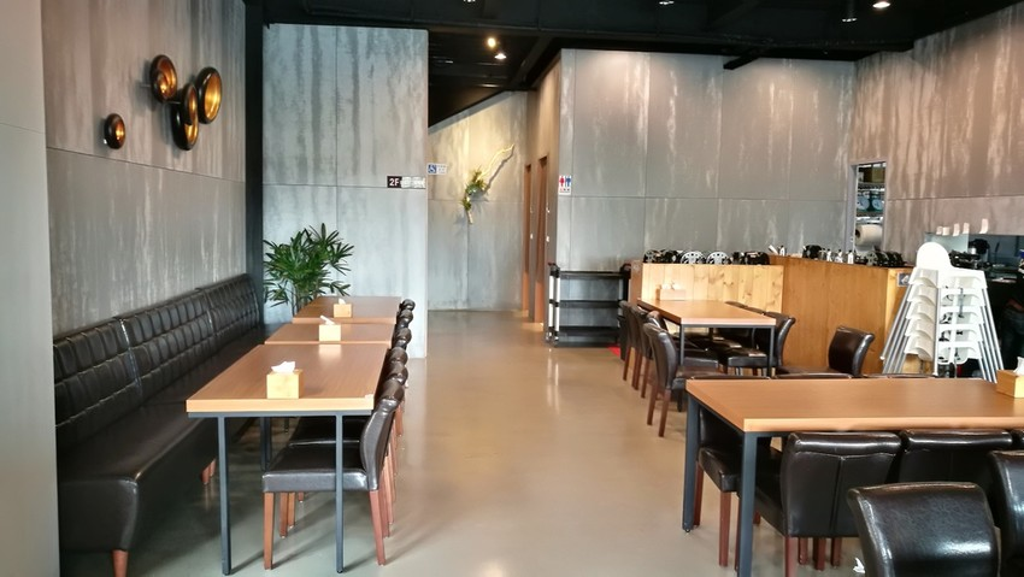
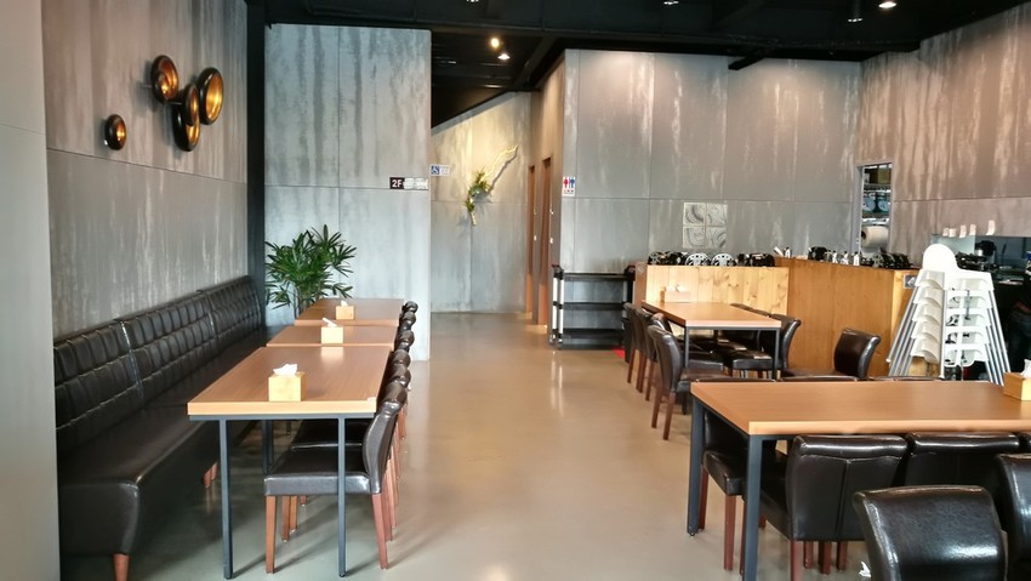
+ wall art [680,201,729,250]
